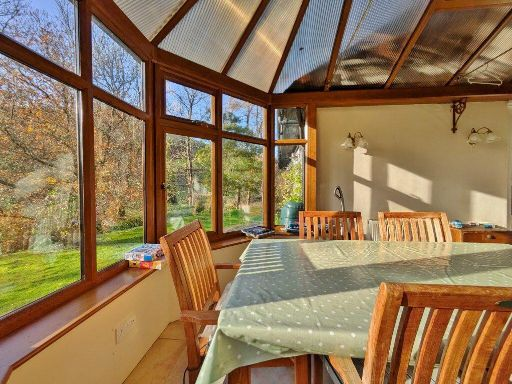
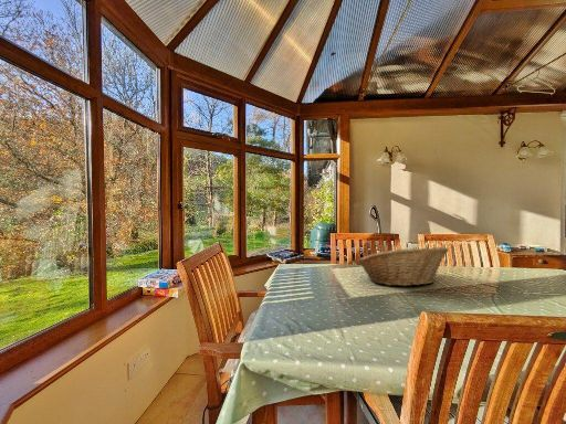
+ fruit basket [357,246,450,287]
